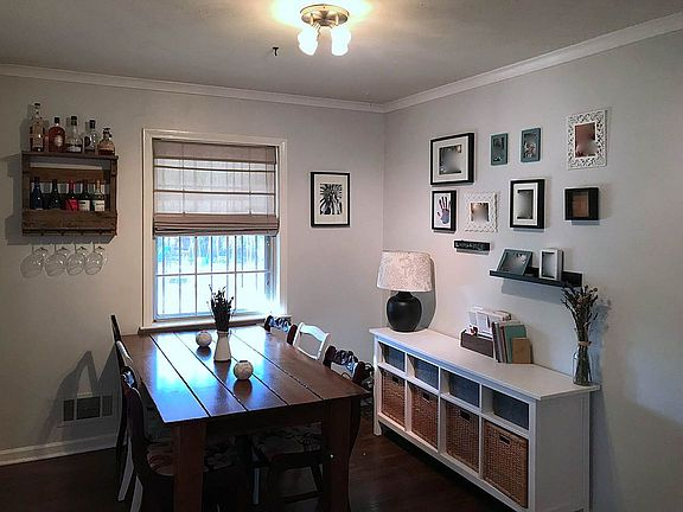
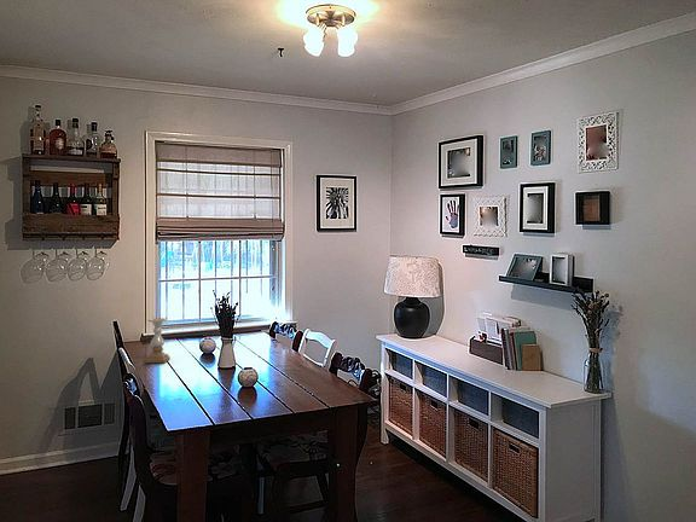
+ candle holder [144,317,172,364]
